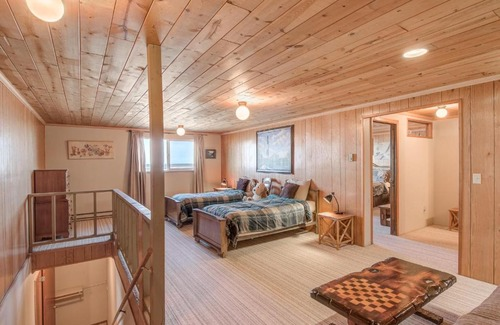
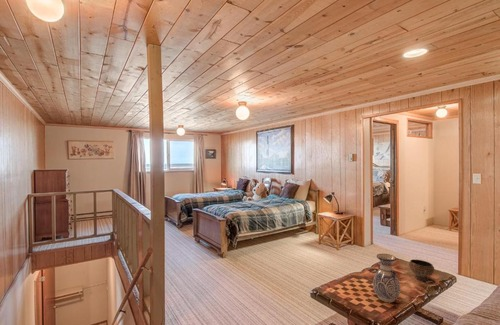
+ vase [372,253,401,304]
+ bowl [408,258,435,282]
